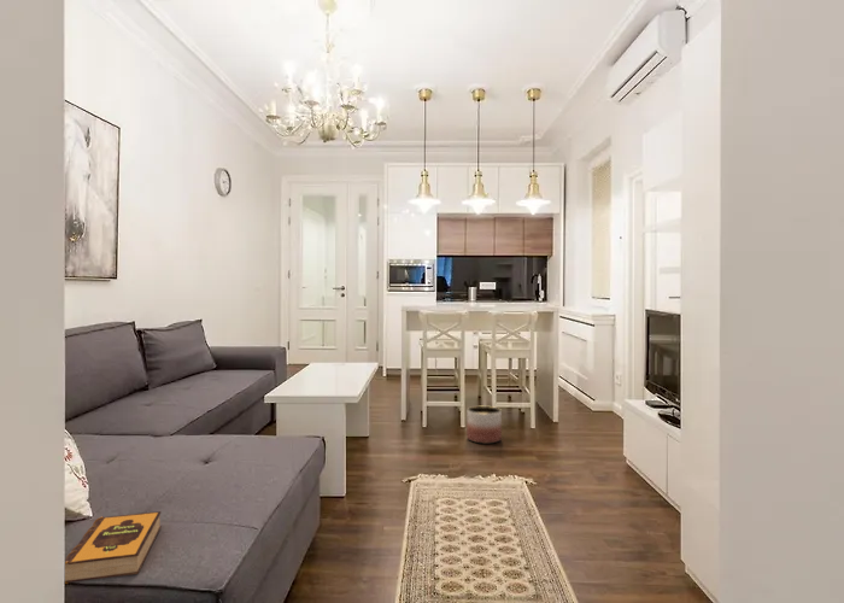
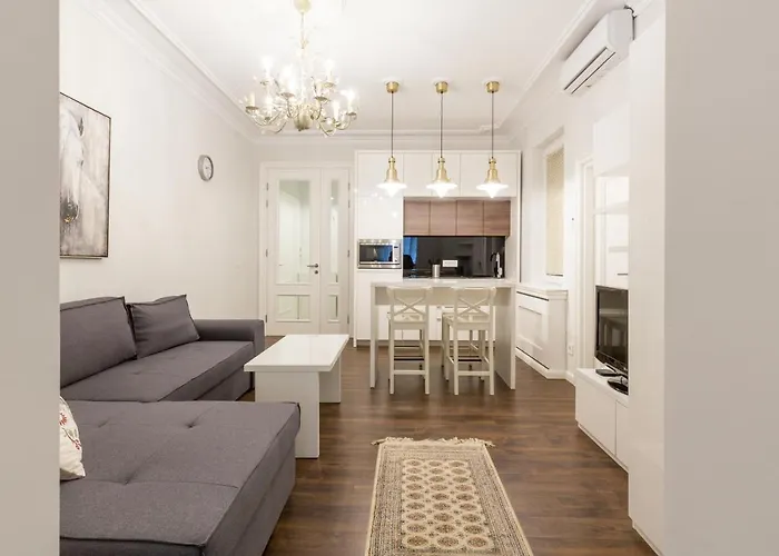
- planter [465,405,503,445]
- hardback book [64,510,163,585]
